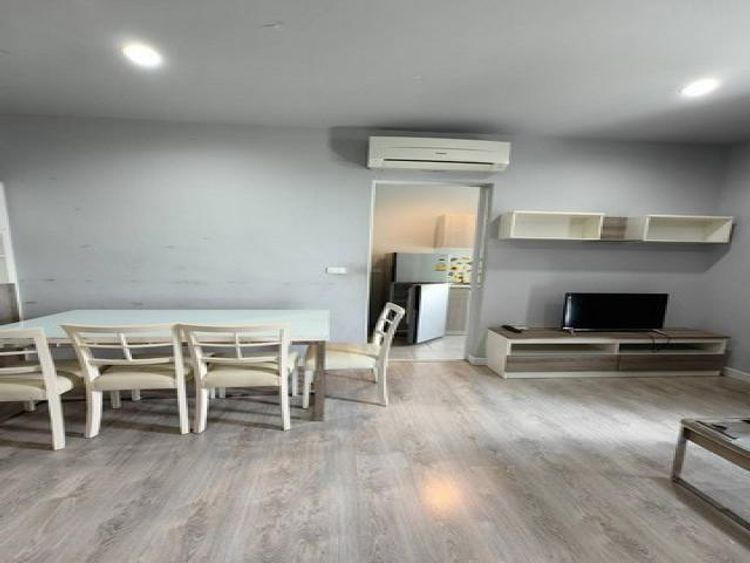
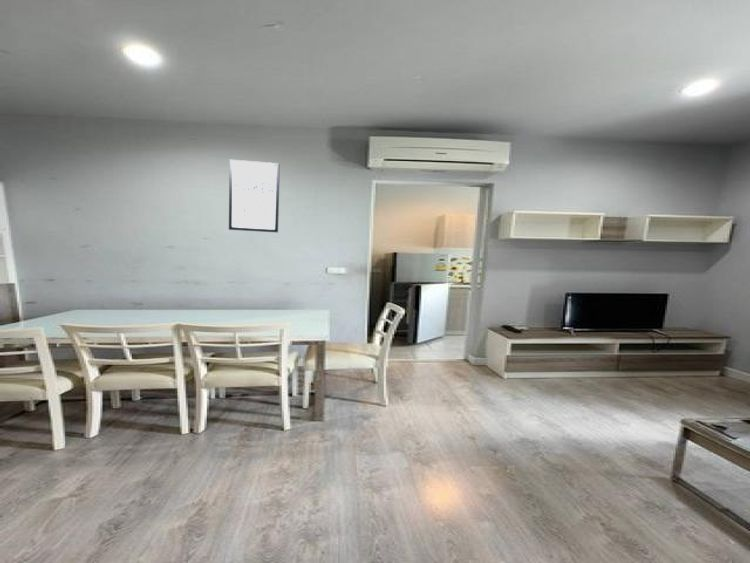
+ wall art [228,159,281,233]
